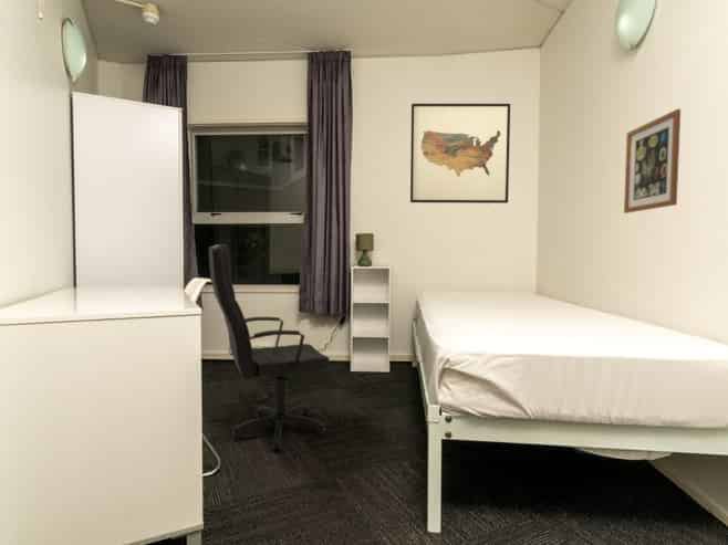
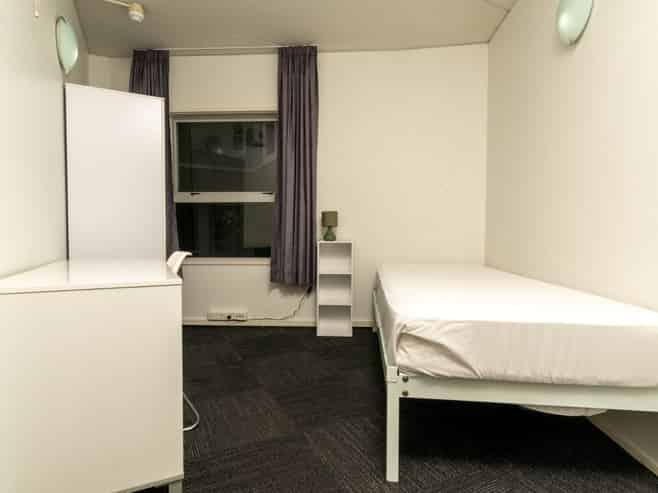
- office chair [208,243,331,452]
- wall art [409,103,511,205]
- wall art [623,108,682,214]
